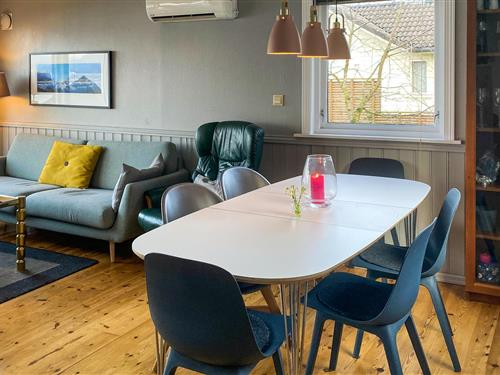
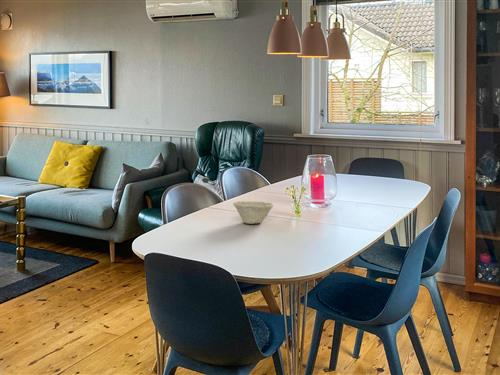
+ bowl [232,200,274,225]
